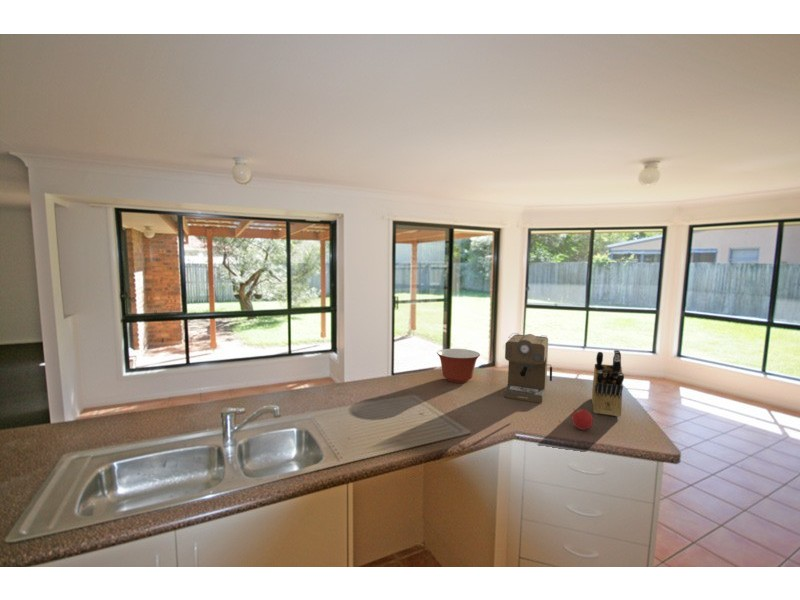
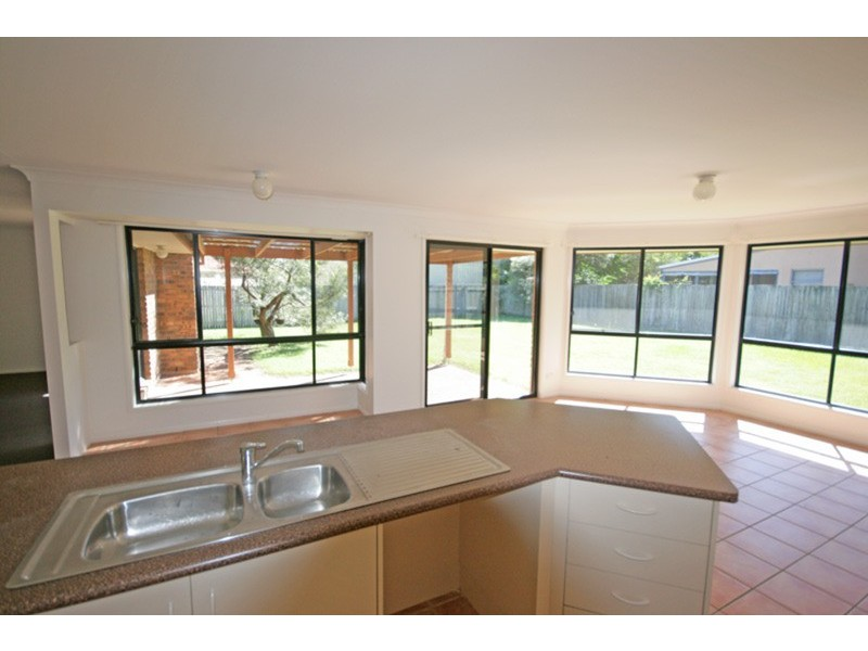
- knife block [591,349,625,418]
- fruit [571,408,594,431]
- coffee maker [503,332,553,404]
- mixing bowl [436,348,481,384]
